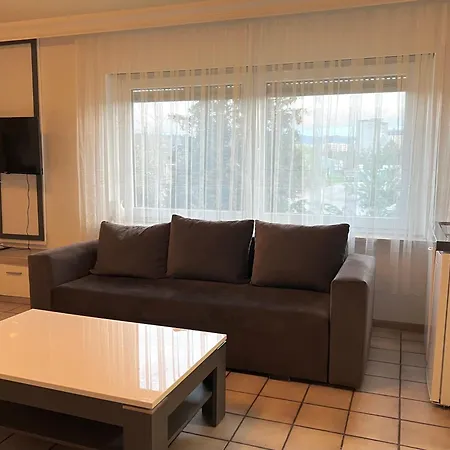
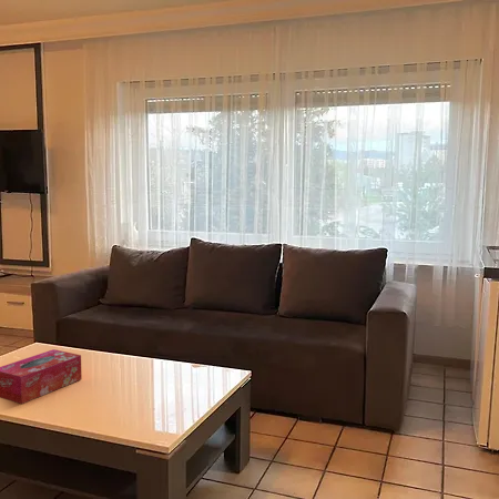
+ tissue box [0,348,83,405]
